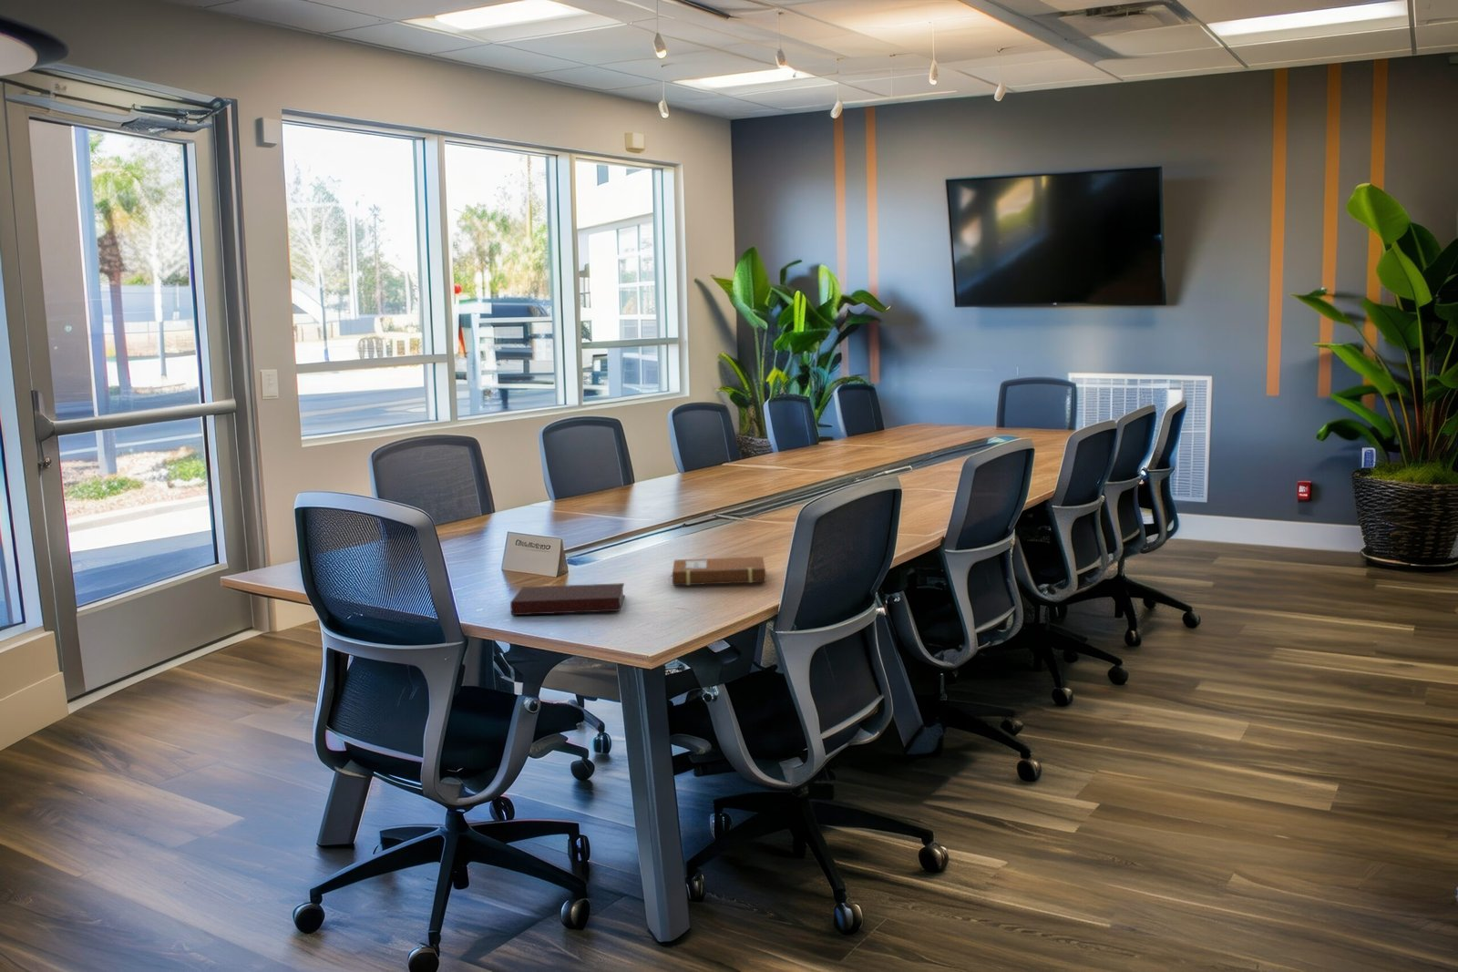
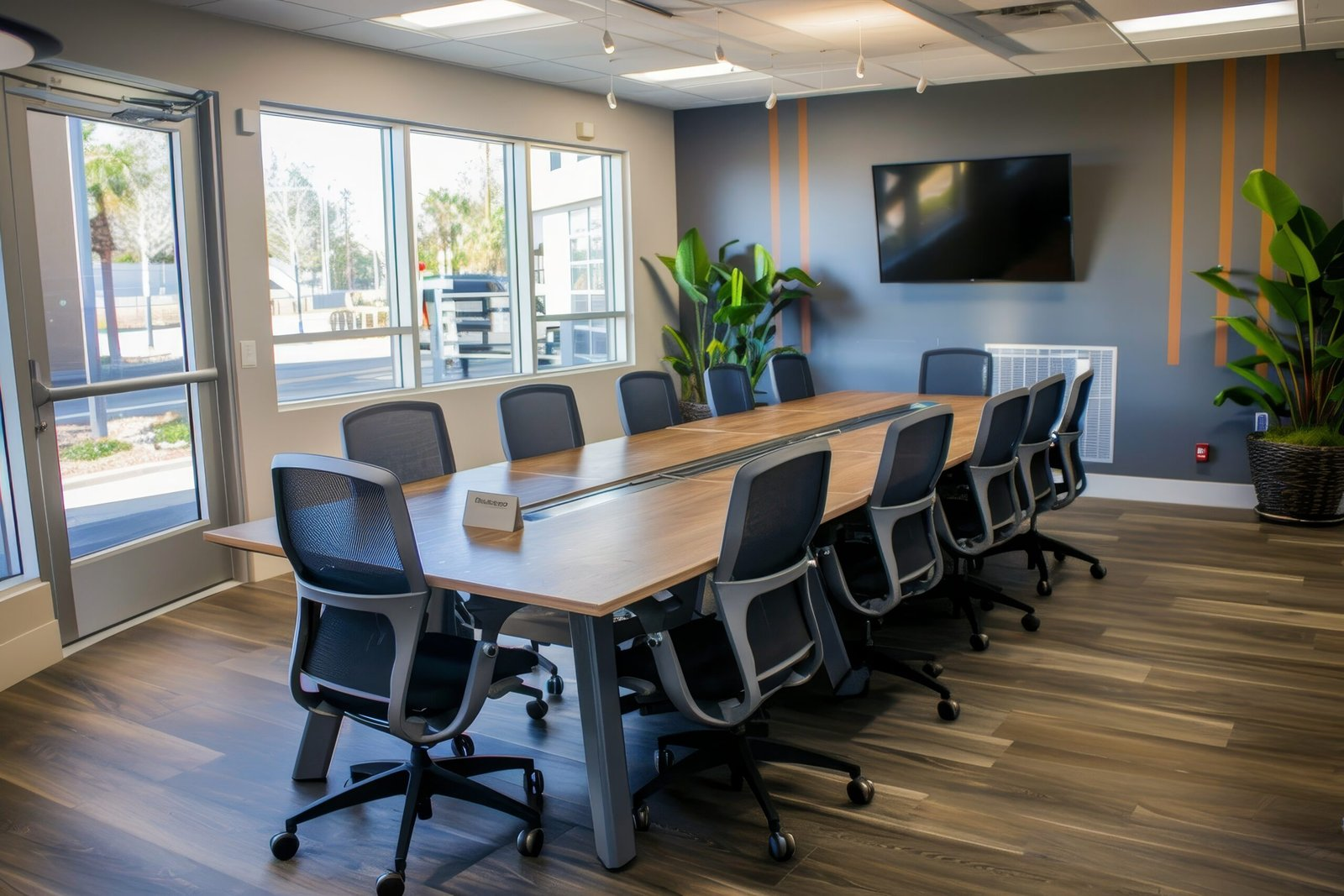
- notebook [667,555,766,587]
- notebook [510,583,626,616]
